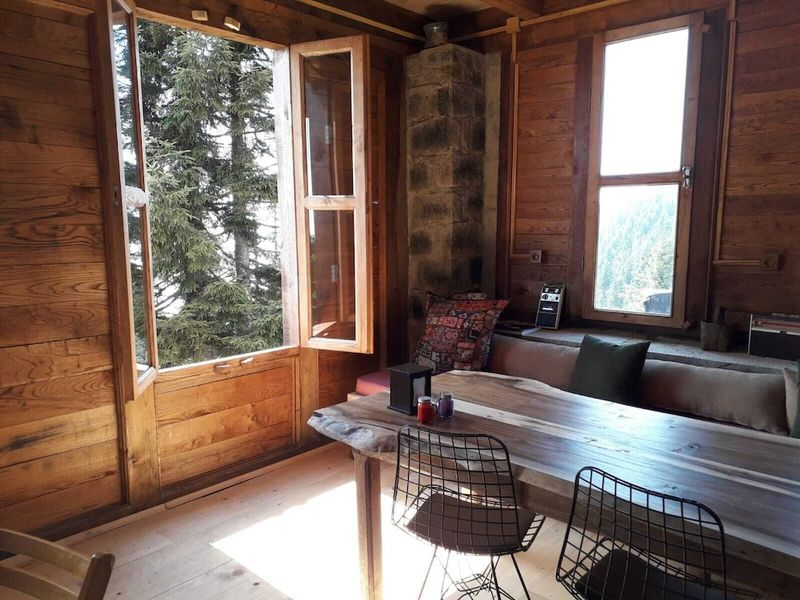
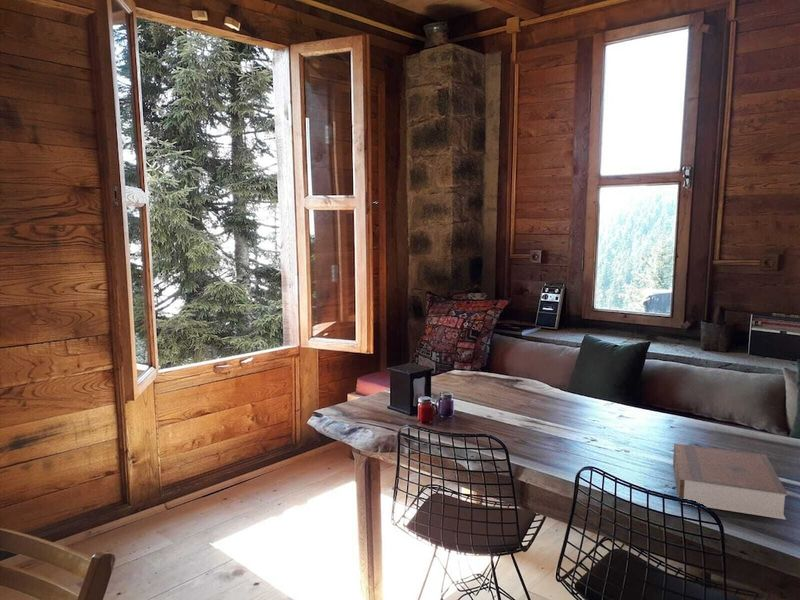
+ book [672,443,789,521]
